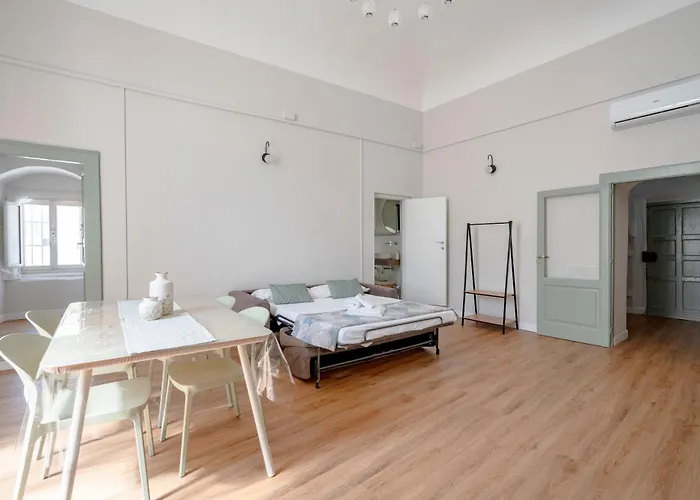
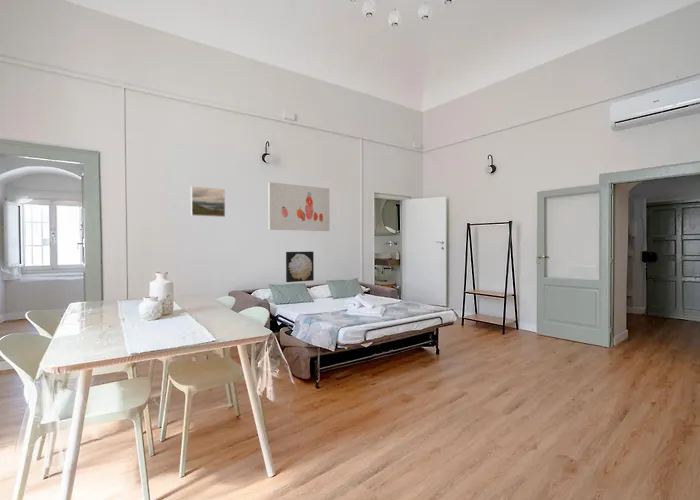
+ wall art [267,181,330,232]
+ wall art [285,251,315,283]
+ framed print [190,185,226,218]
